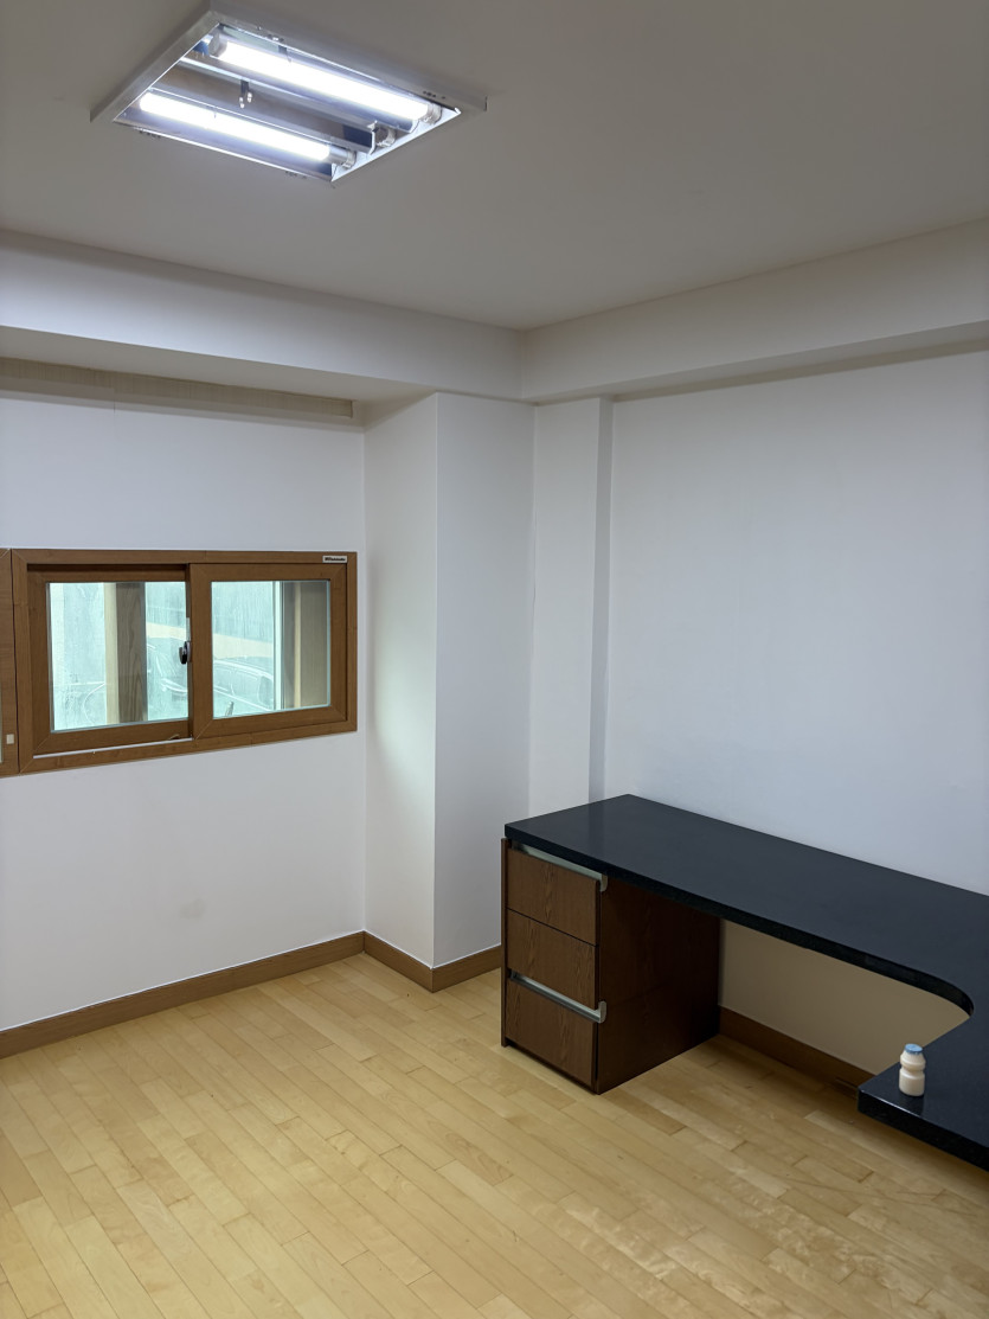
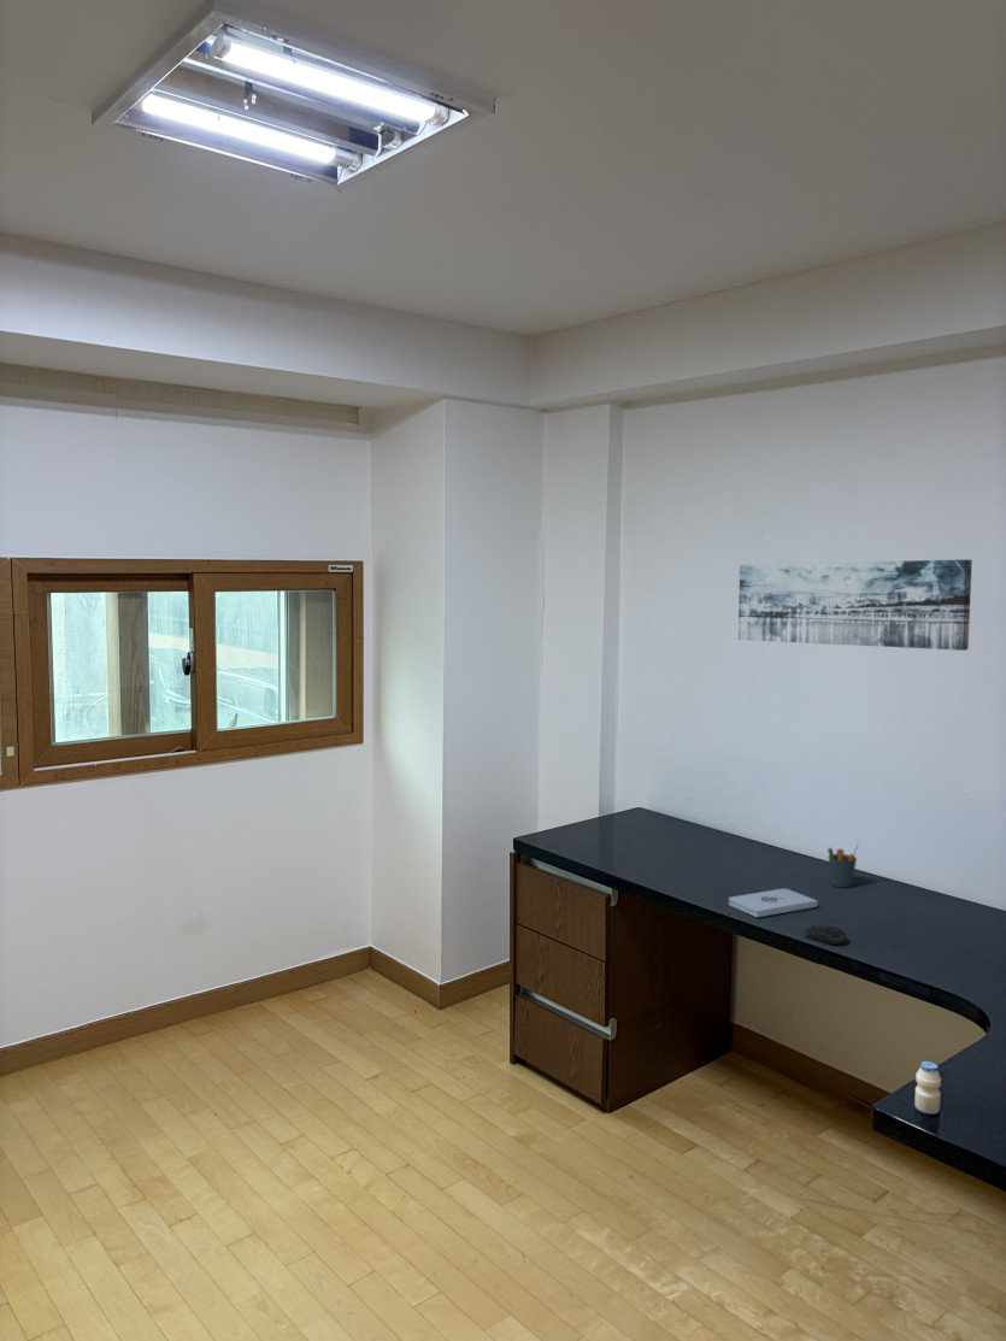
+ notepad [728,888,818,918]
+ wall art [737,558,973,652]
+ pen holder [826,842,859,889]
+ computer mouse [804,924,848,946]
